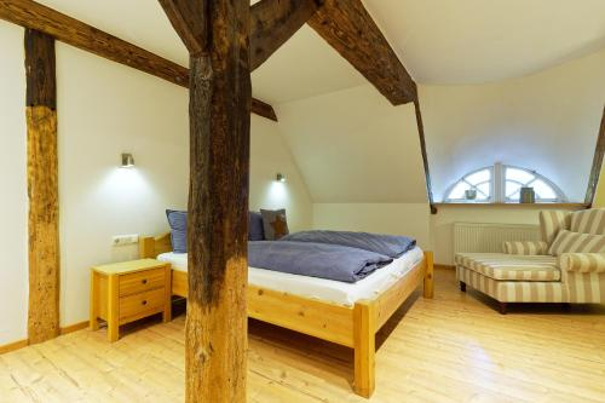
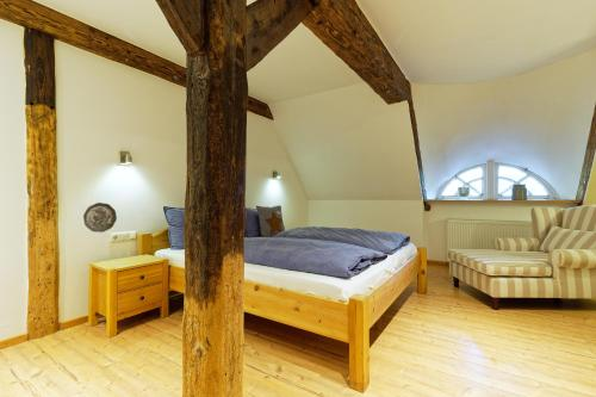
+ decorative plate [82,201,118,234]
